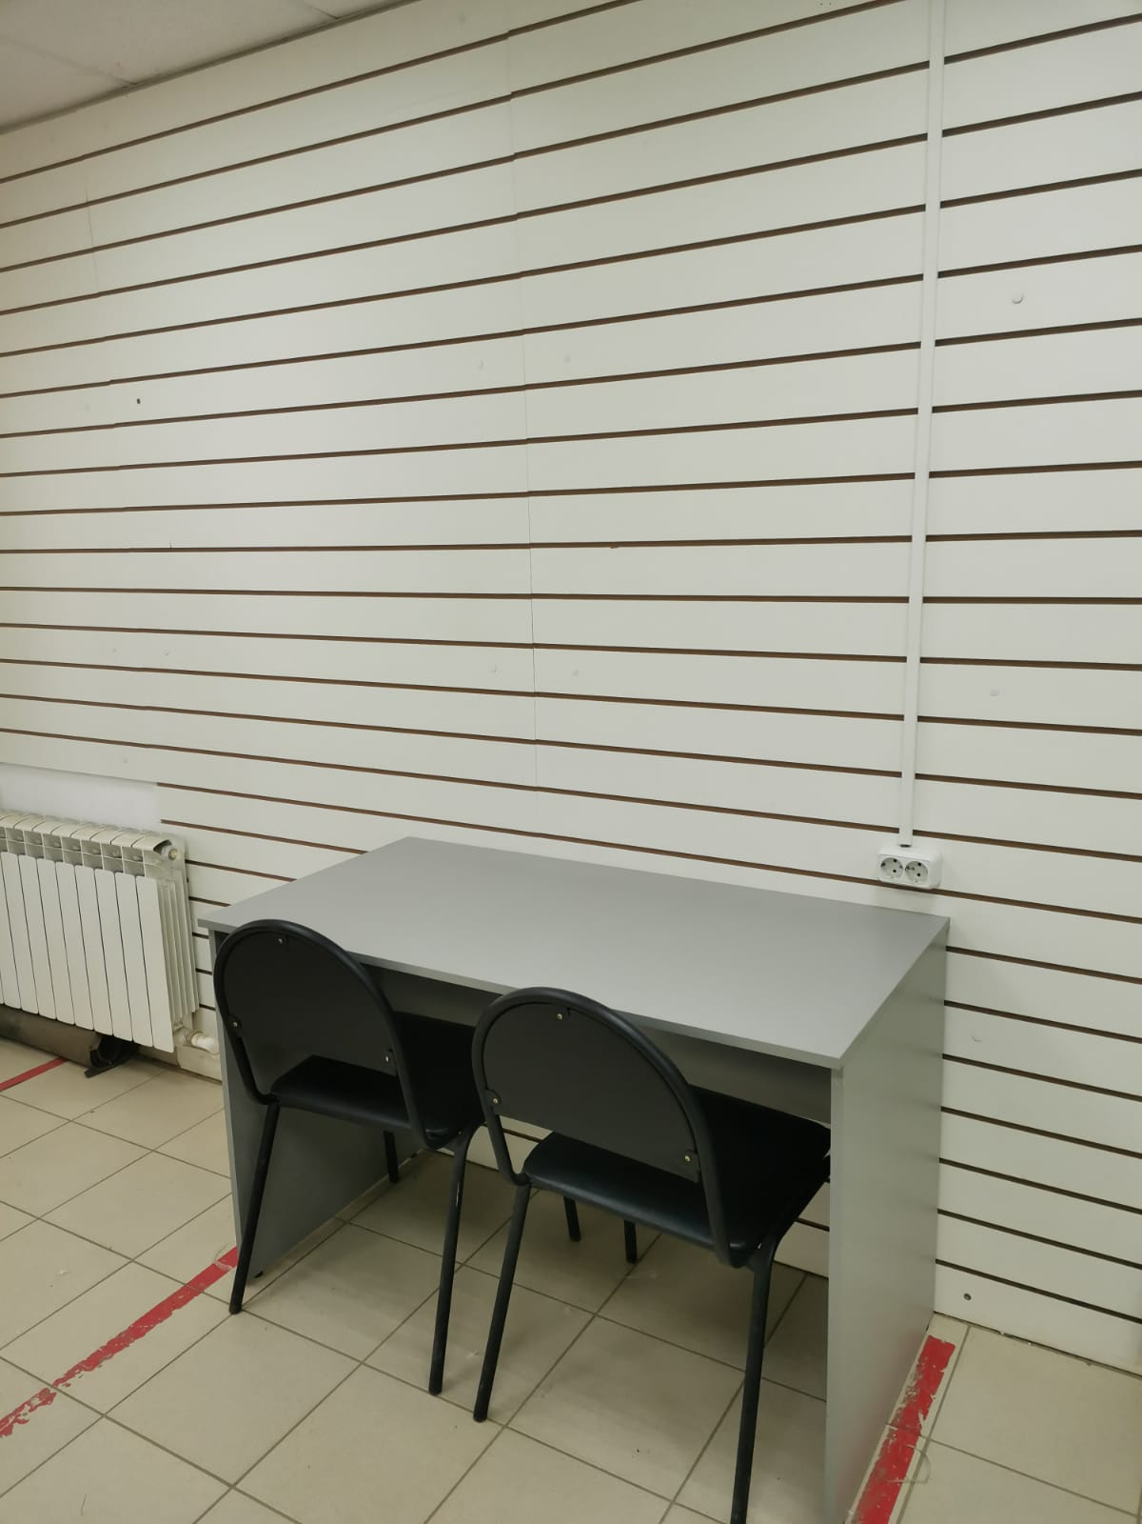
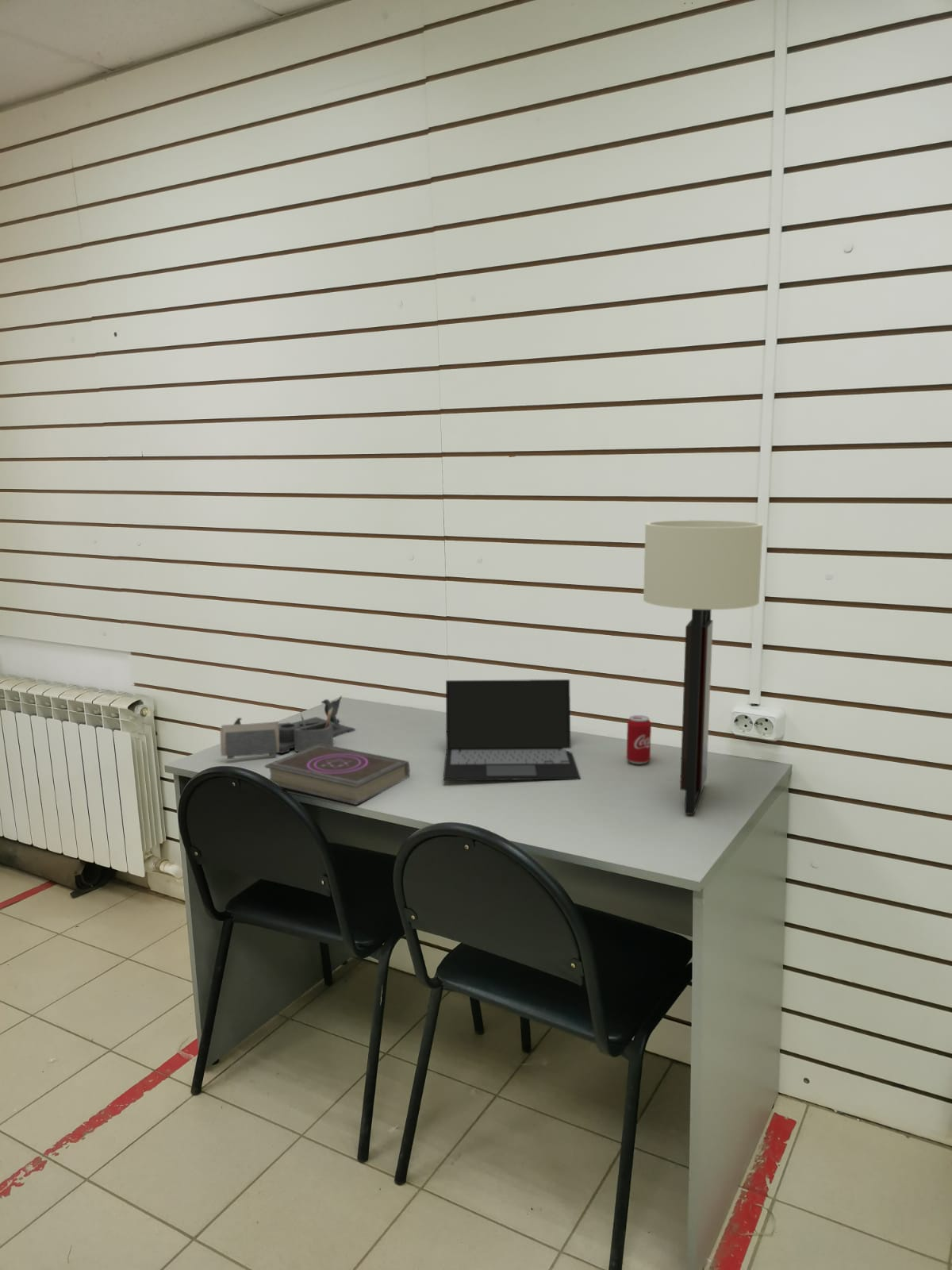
+ beverage can [626,714,652,765]
+ laptop [443,679,581,781]
+ book [264,744,411,806]
+ desk organizer [219,695,356,760]
+ wall sconce [643,519,764,815]
